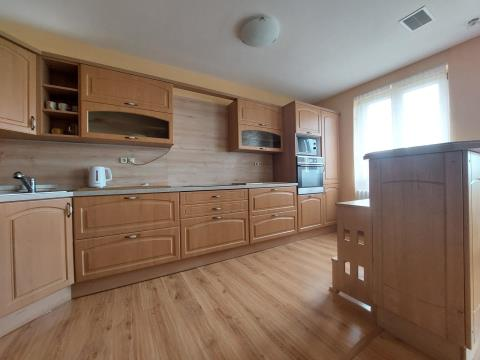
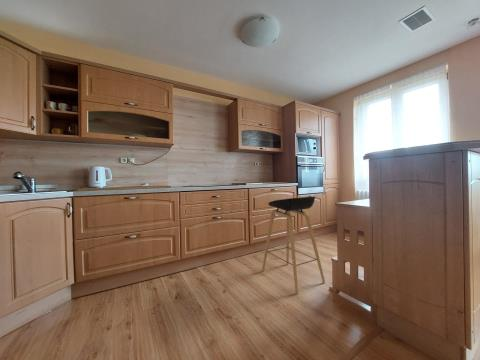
+ stool [261,196,326,295]
